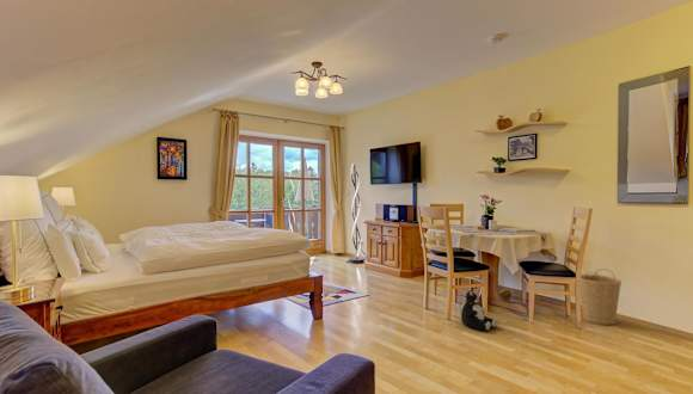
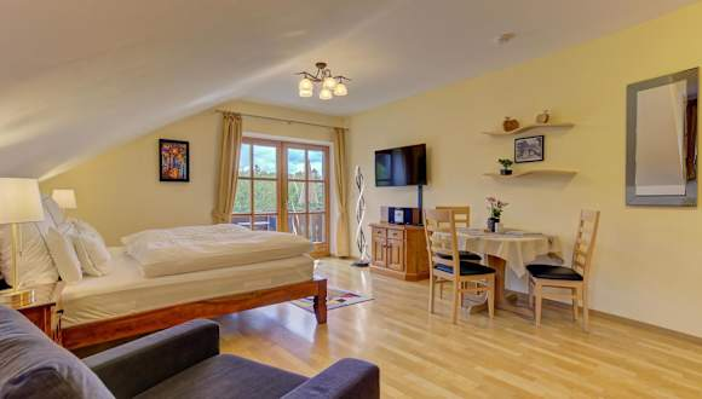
- plush toy [460,289,499,331]
- basket [578,267,623,326]
